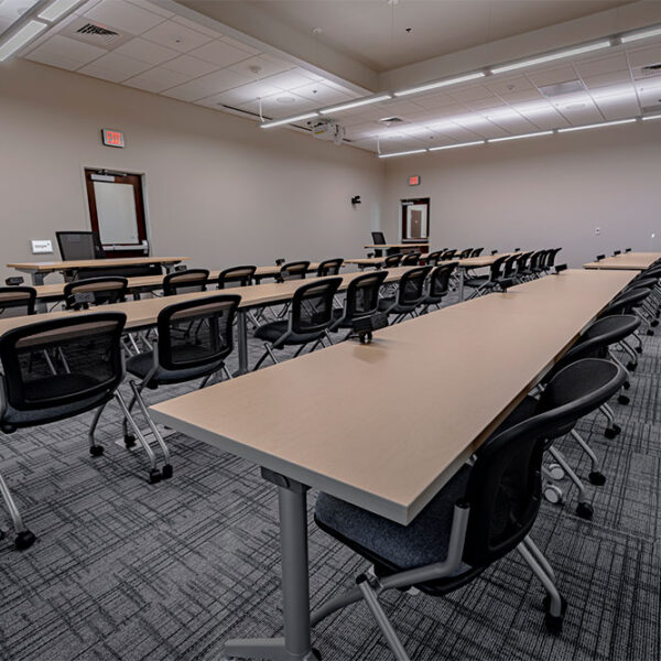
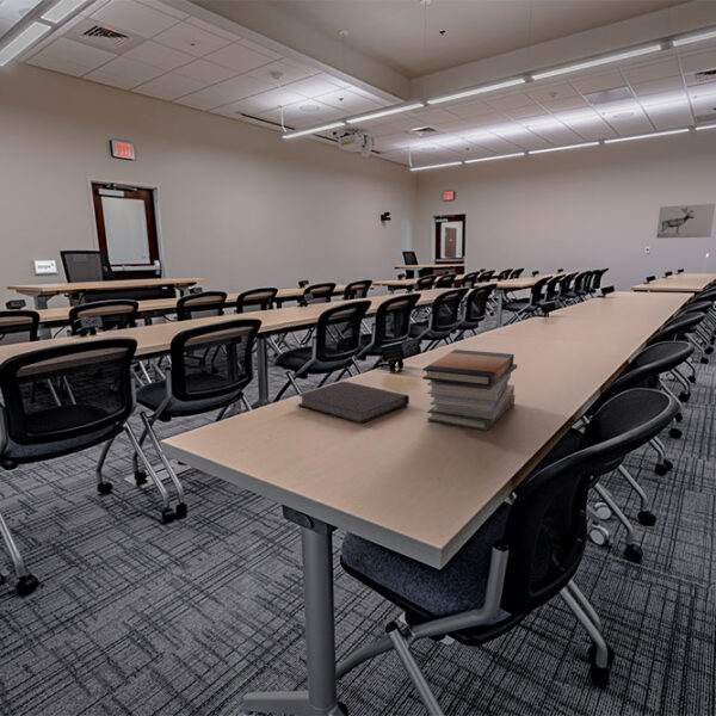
+ book stack [421,348,519,432]
+ notebook [296,379,411,425]
+ wall art [655,203,716,240]
